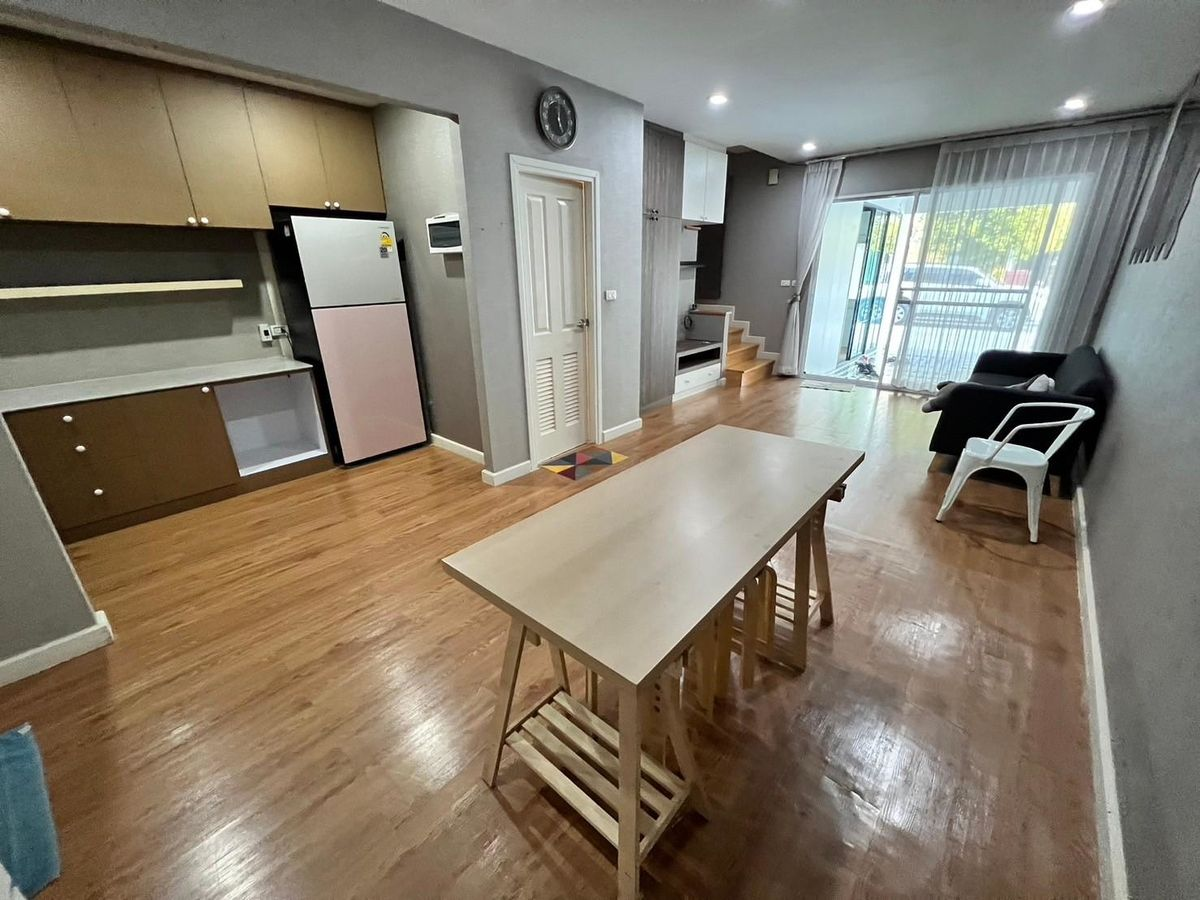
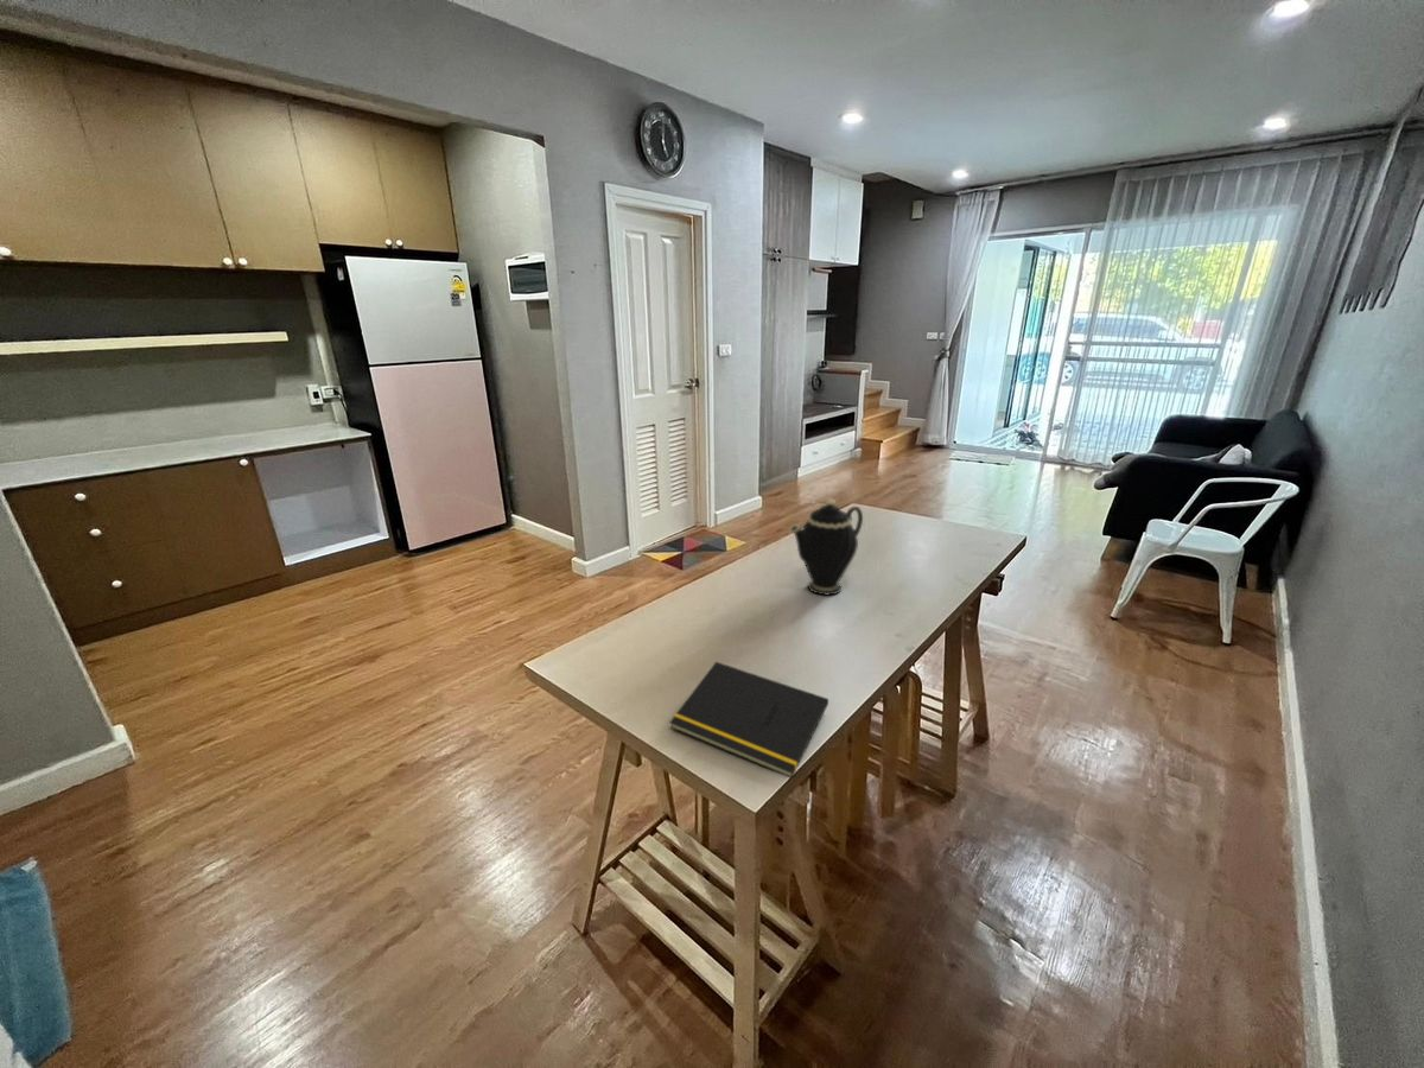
+ notepad [669,661,829,780]
+ teapot [788,496,864,597]
